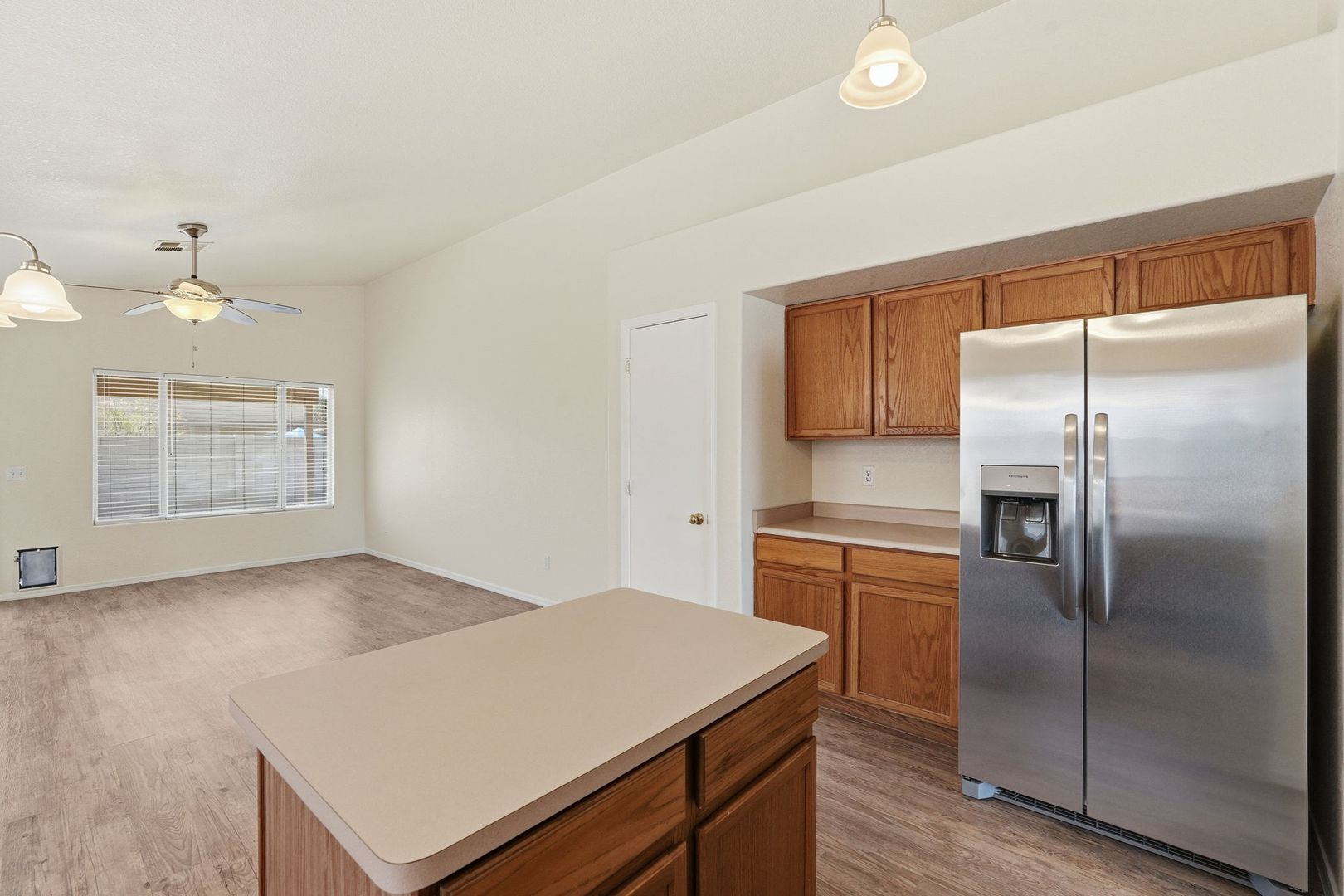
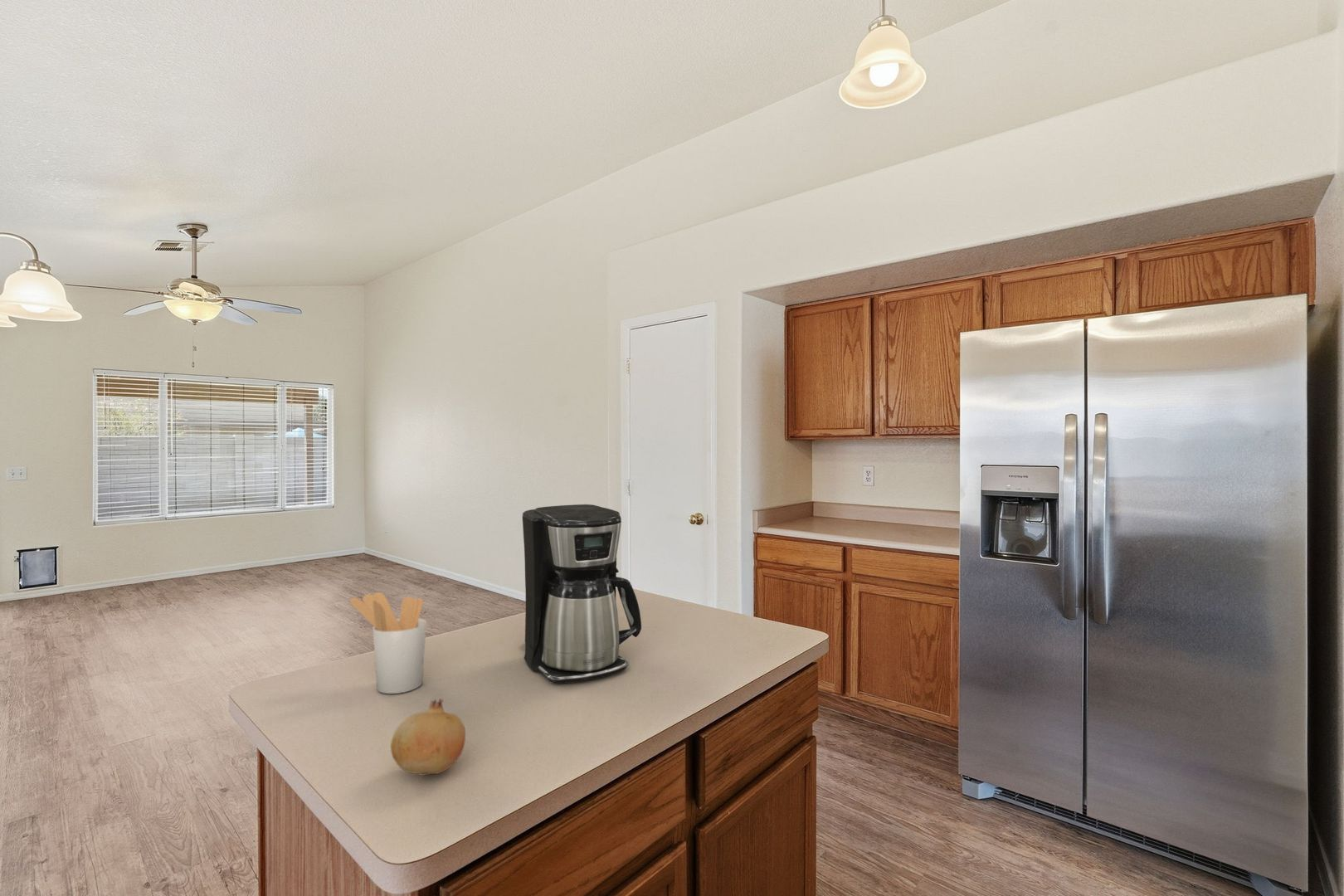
+ fruit [390,698,466,777]
+ utensil holder [349,592,427,694]
+ coffee maker [522,504,642,684]
